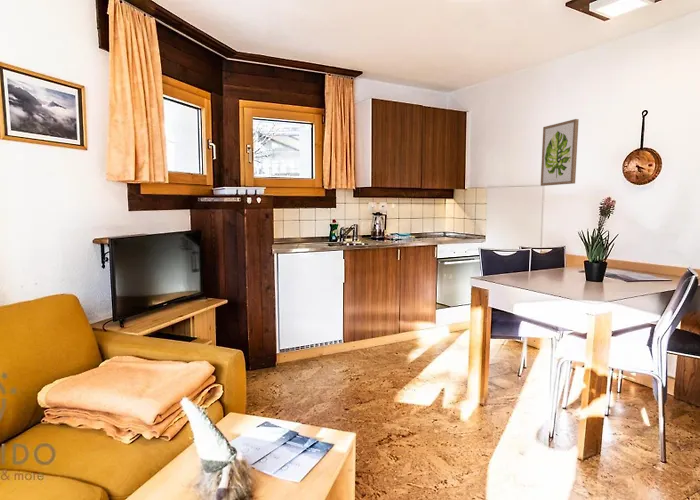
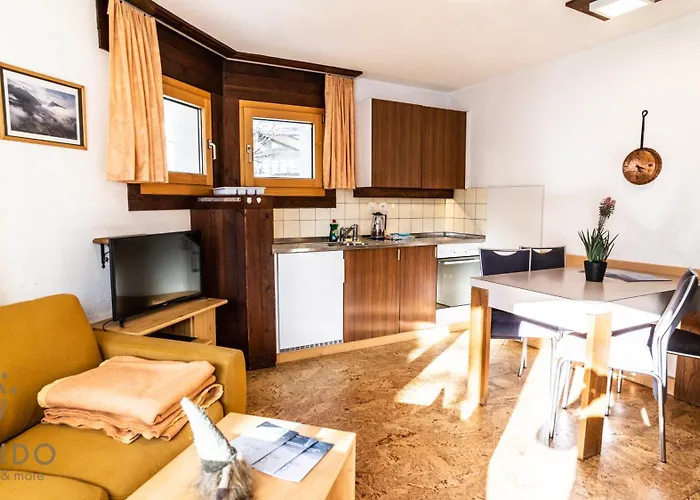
- wall art [540,118,580,187]
